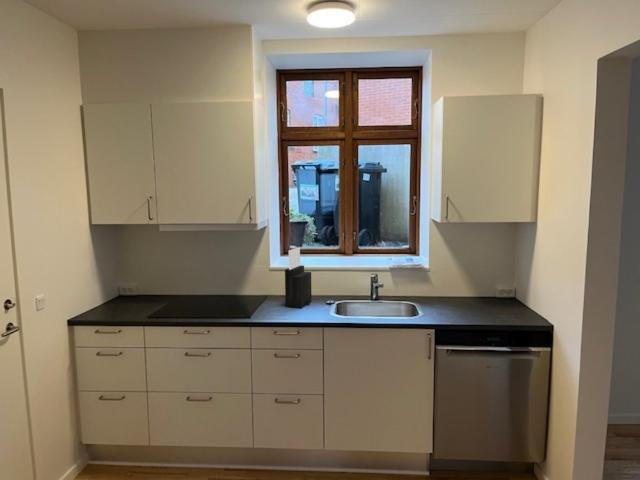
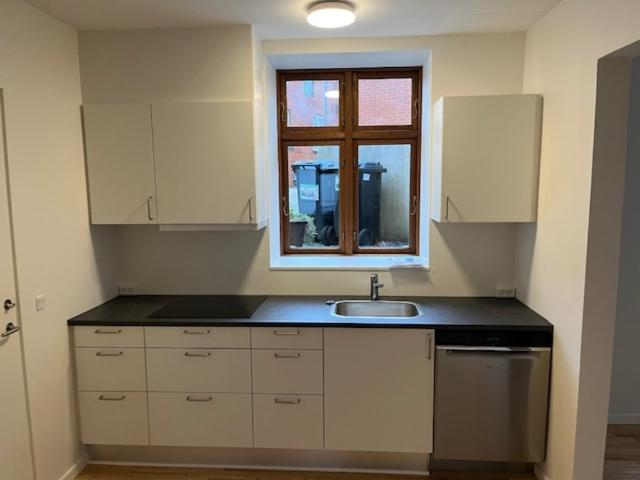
- knife block [284,247,313,309]
